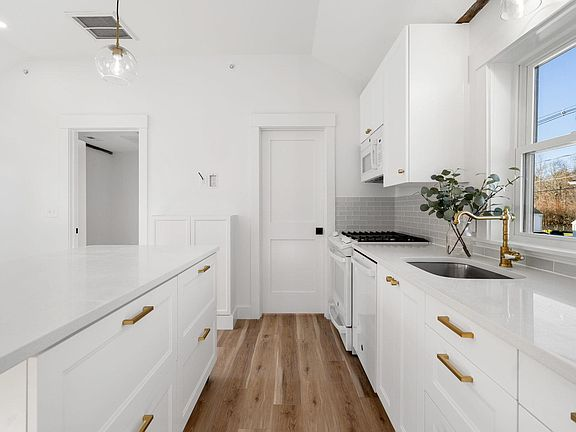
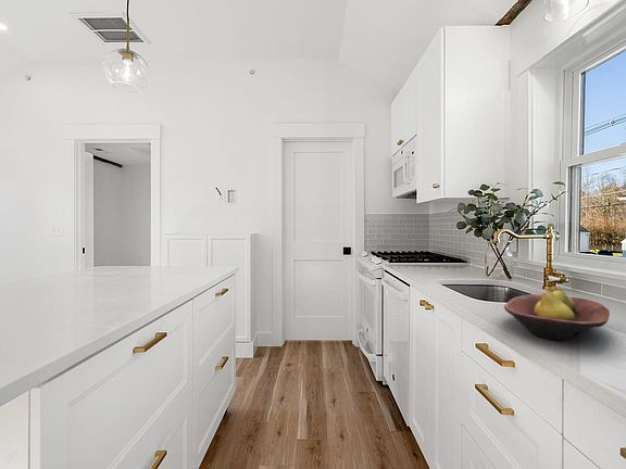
+ fruit bowl [503,286,611,341]
